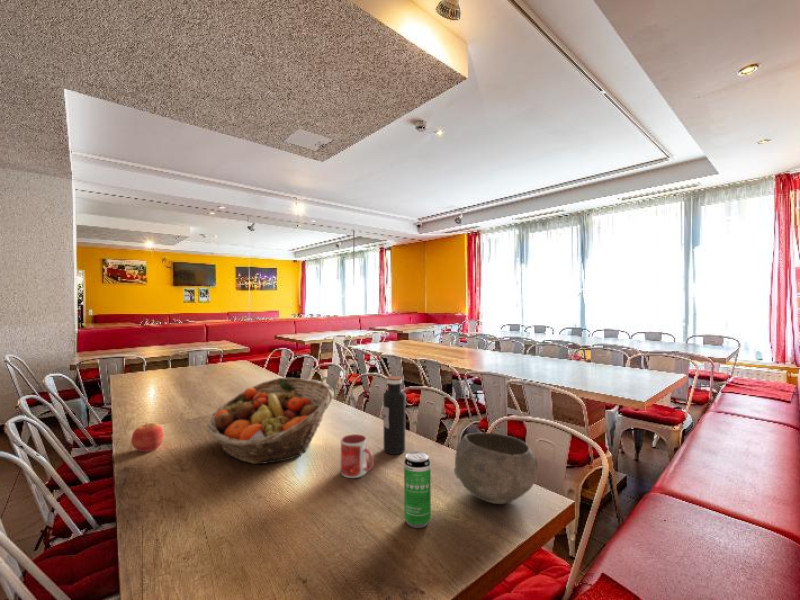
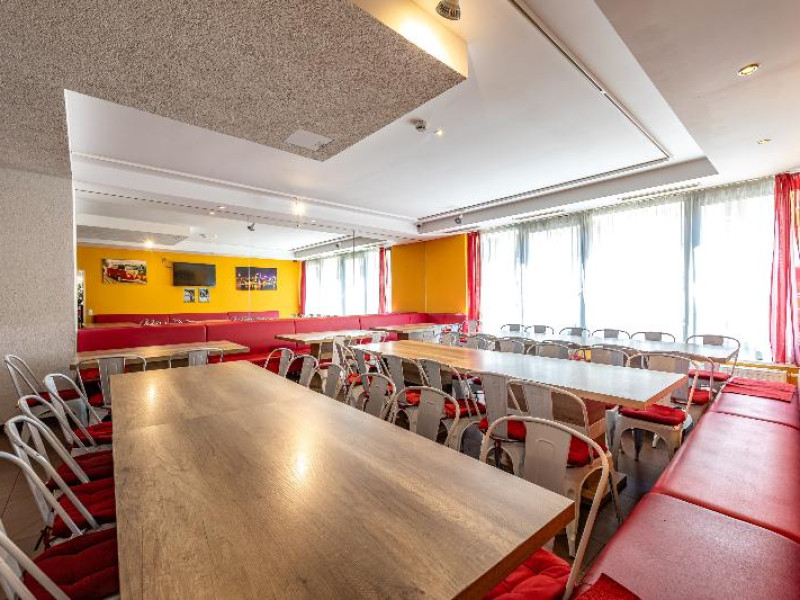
- bowl [453,432,539,505]
- apple [130,421,165,453]
- fruit basket [206,377,335,465]
- mug [340,433,374,479]
- water bottle [382,375,406,455]
- beverage can [403,450,432,529]
